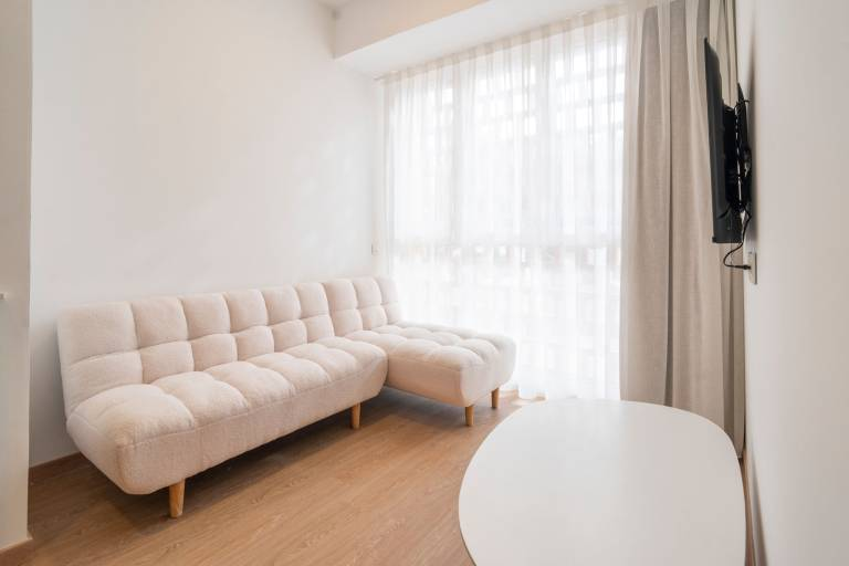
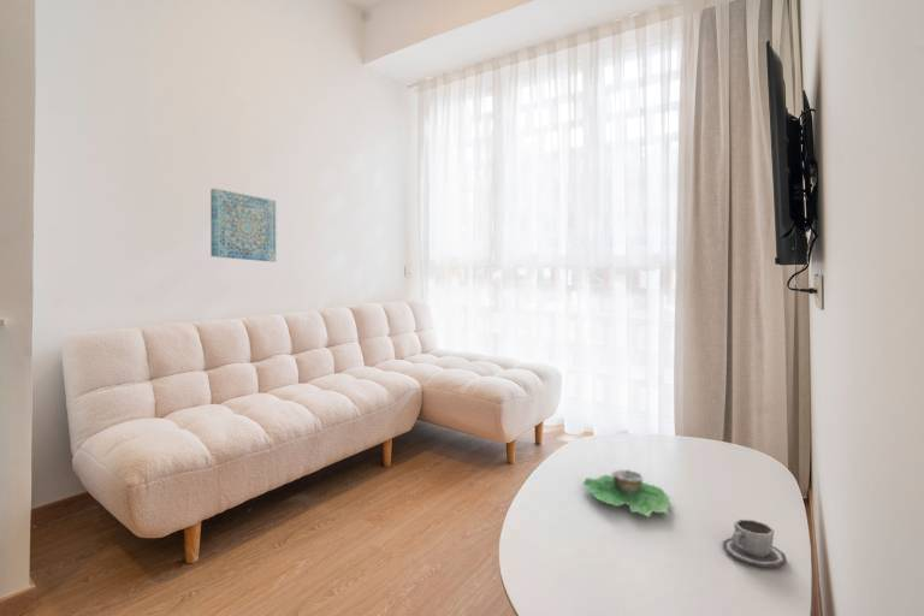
+ cup [722,519,788,568]
+ wall art [209,188,277,263]
+ succulent planter [581,469,671,519]
